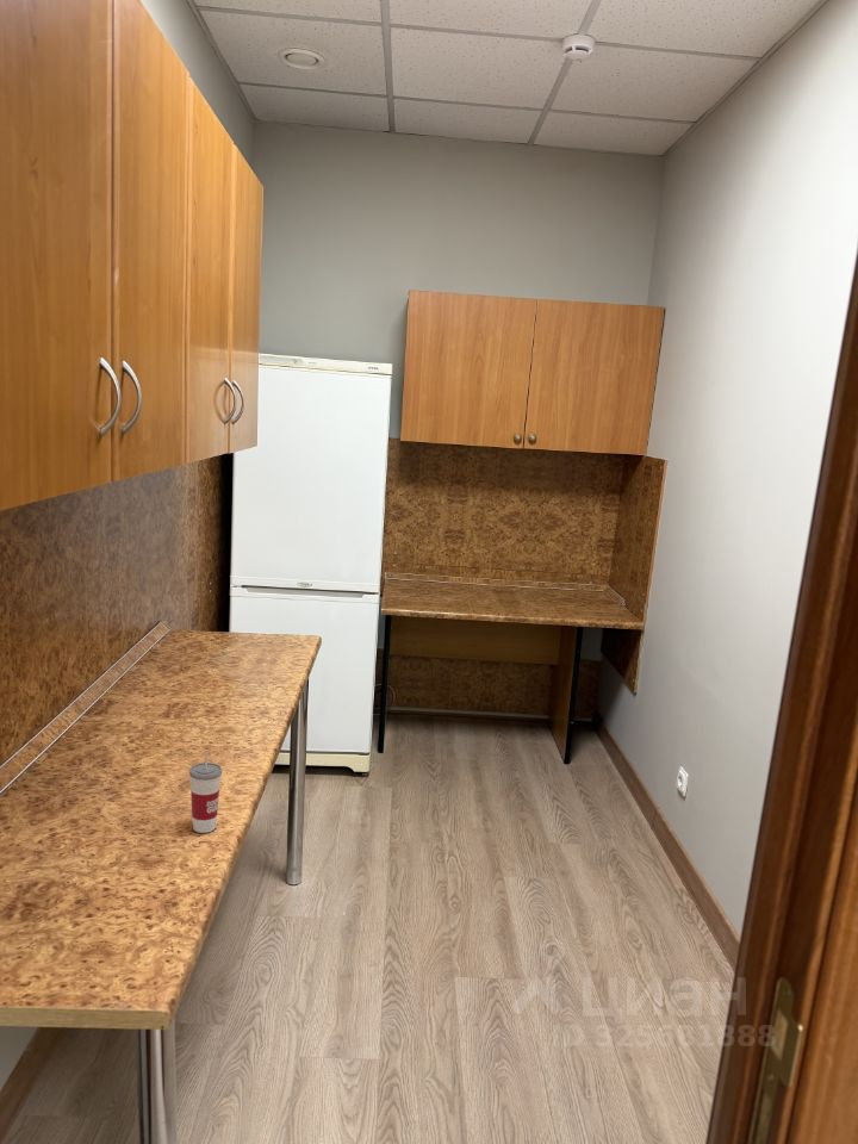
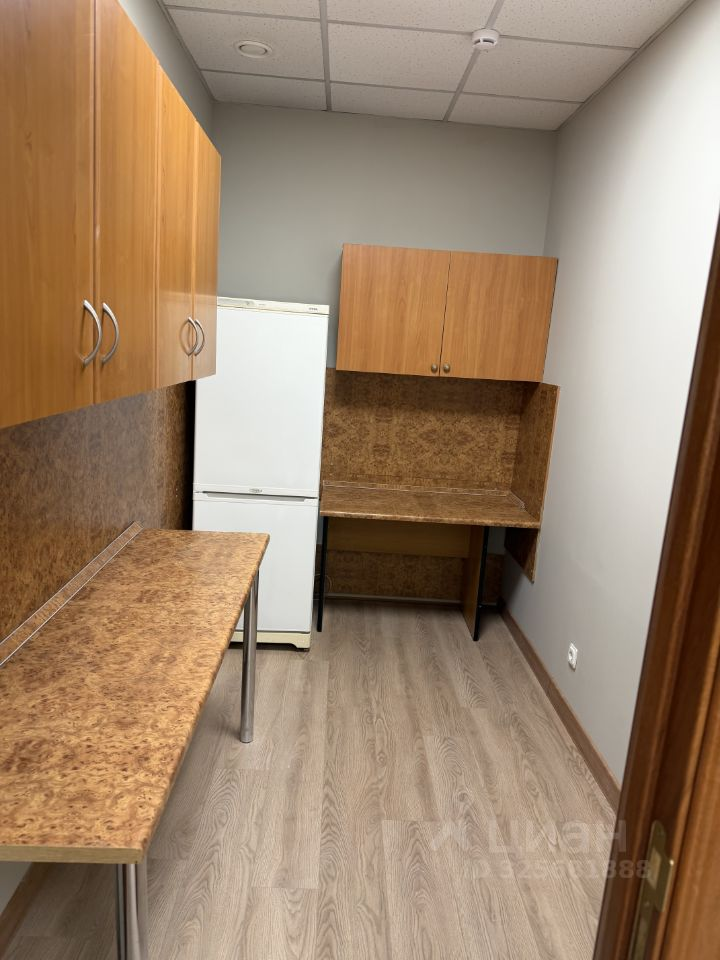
- cup [188,750,223,834]
